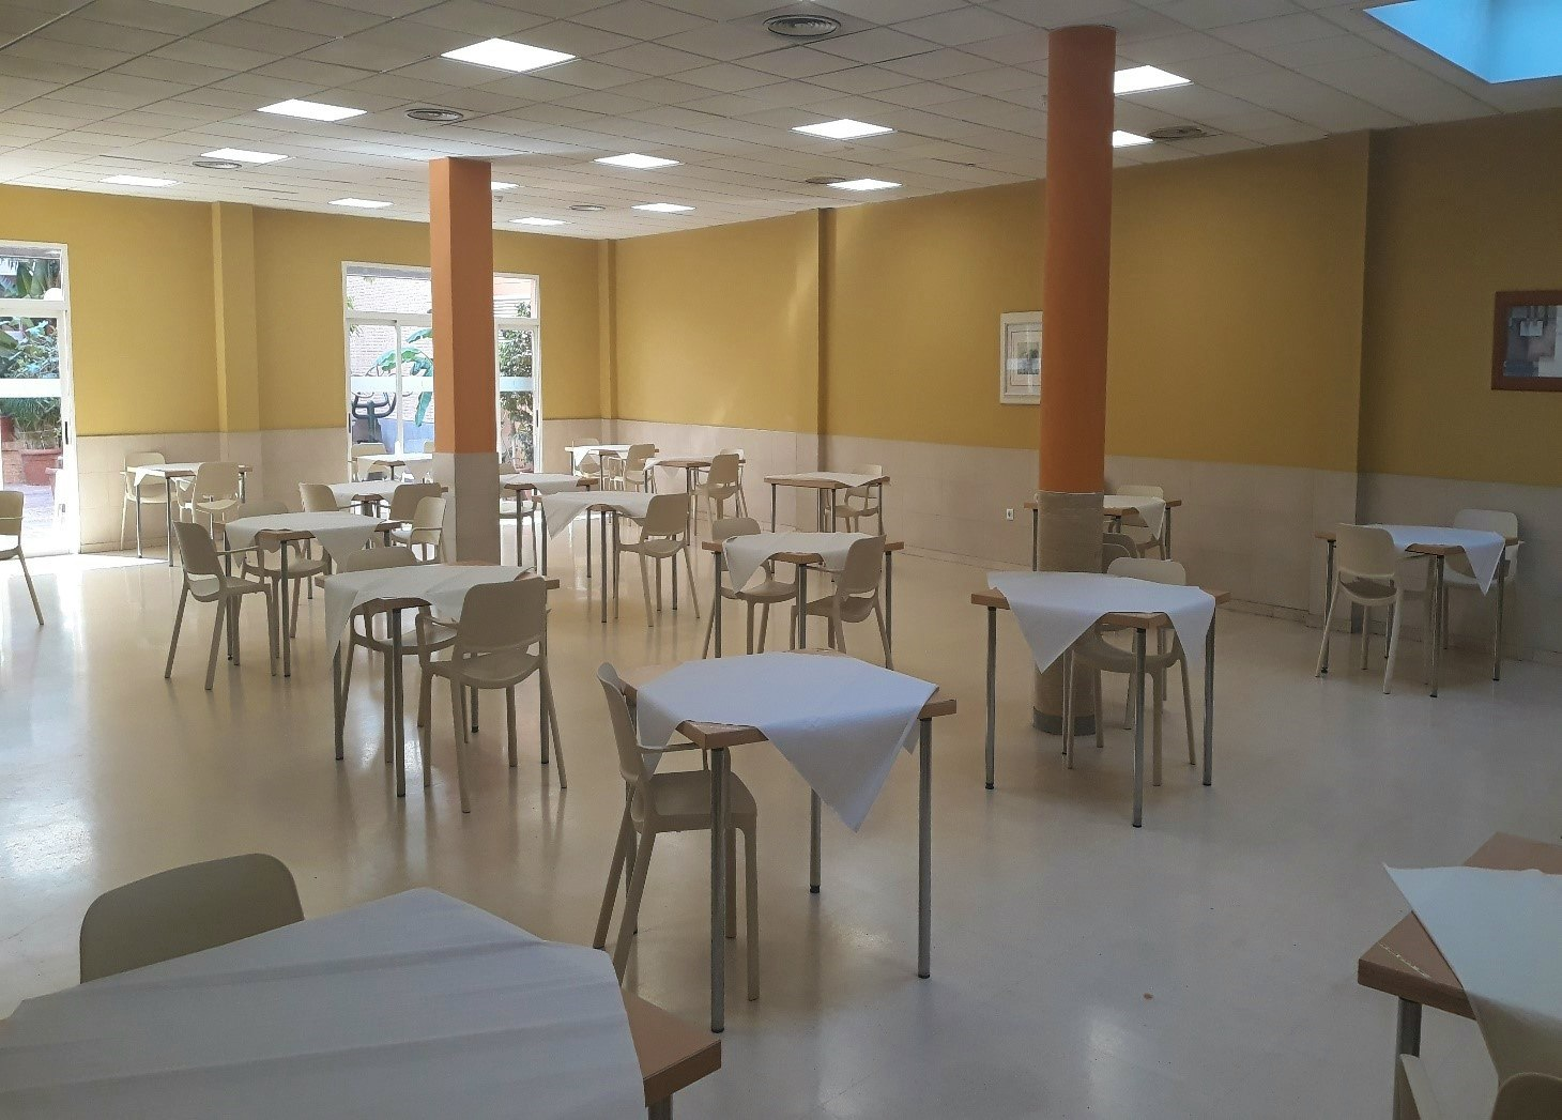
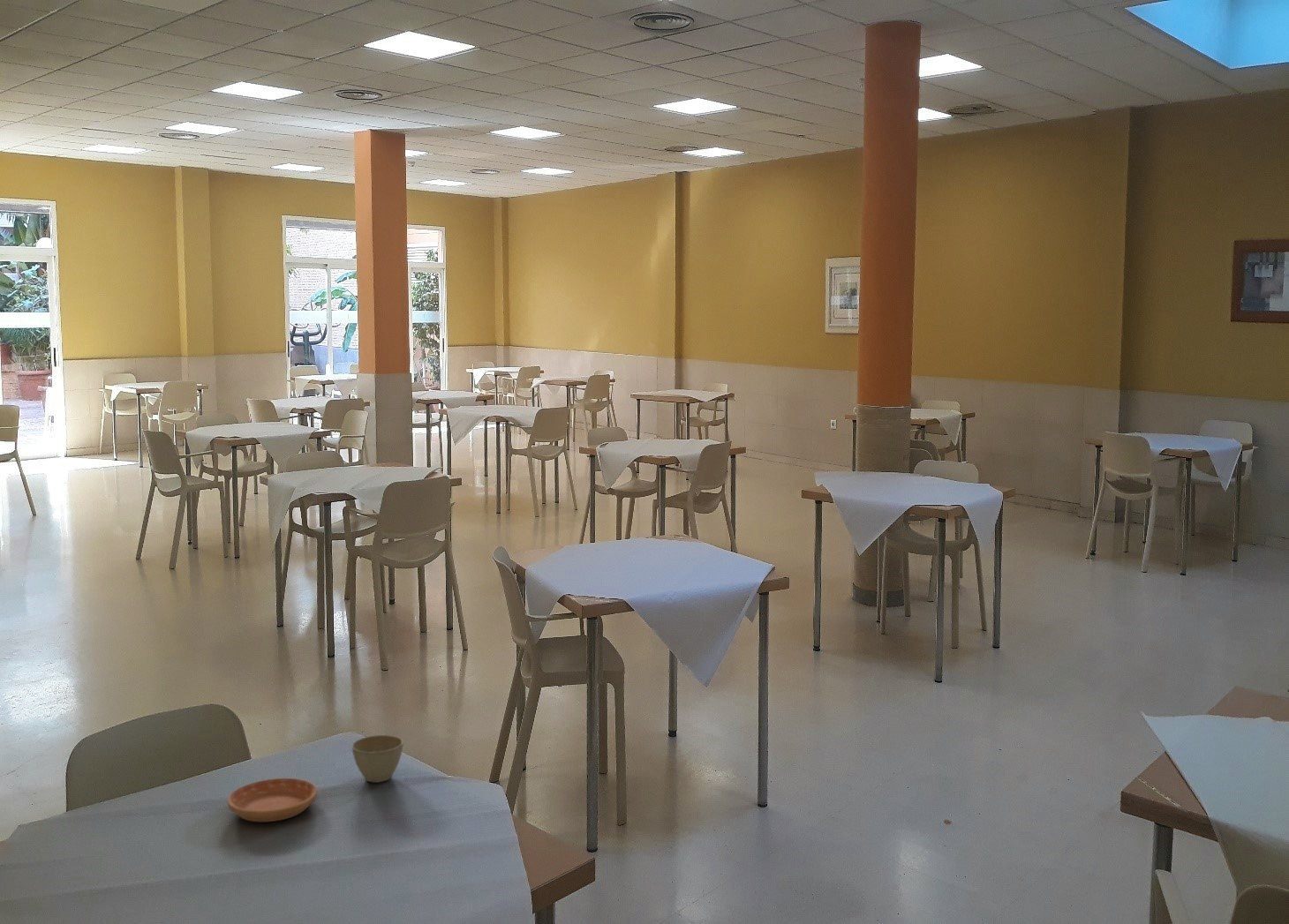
+ flower pot [351,734,404,783]
+ saucer [226,778,318,823]
